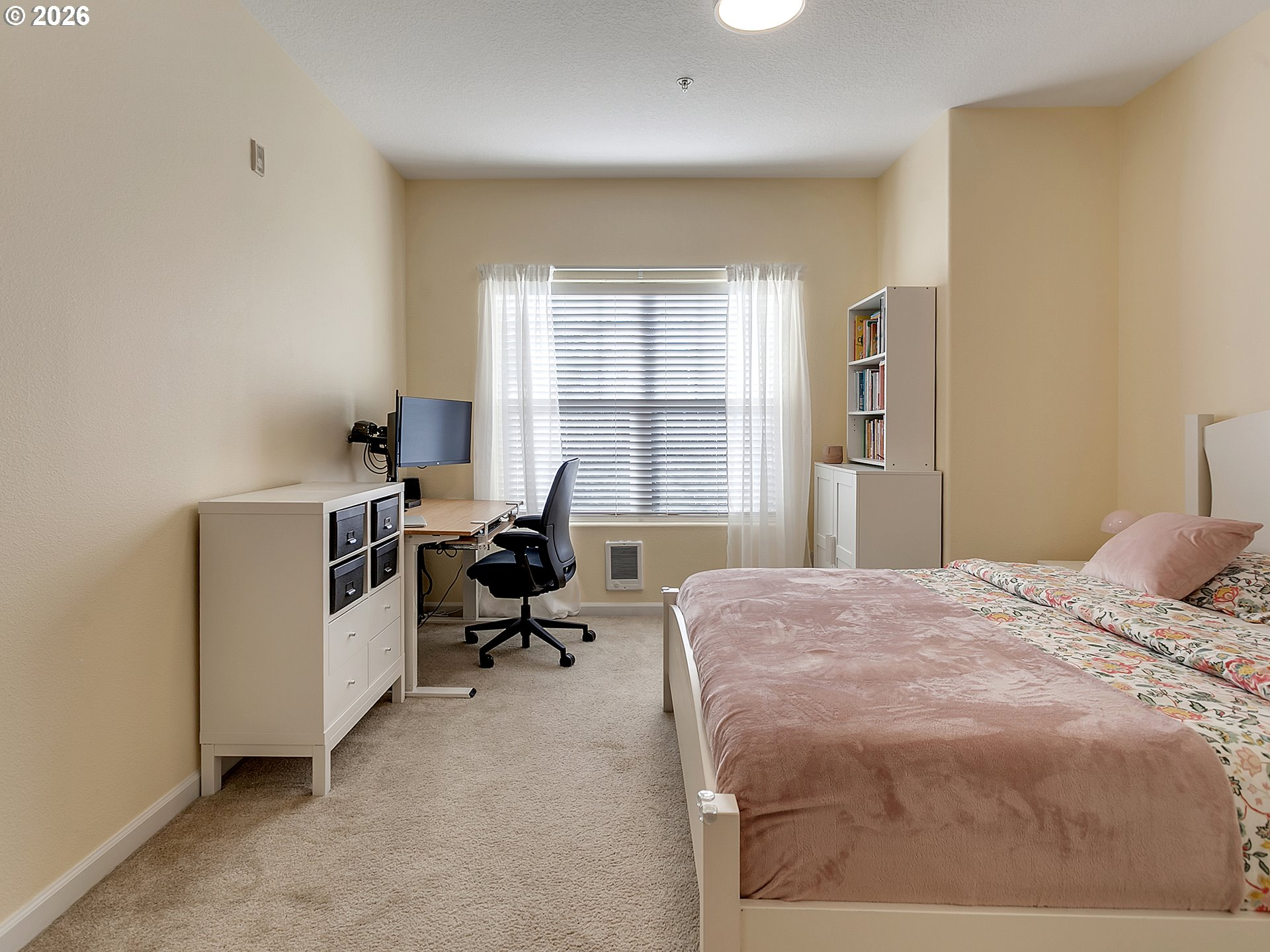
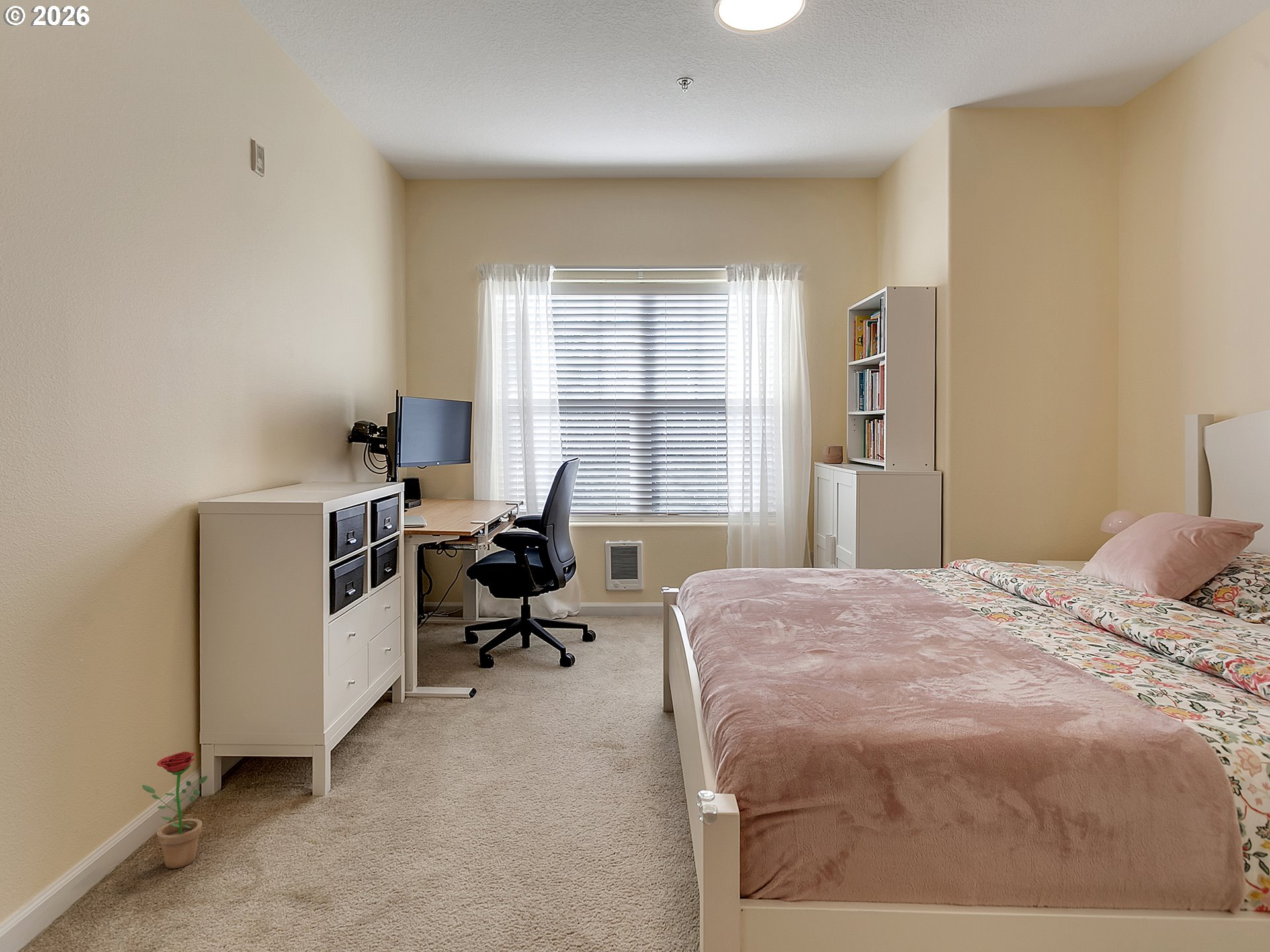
+ decorative plant [142,751,208,869]
